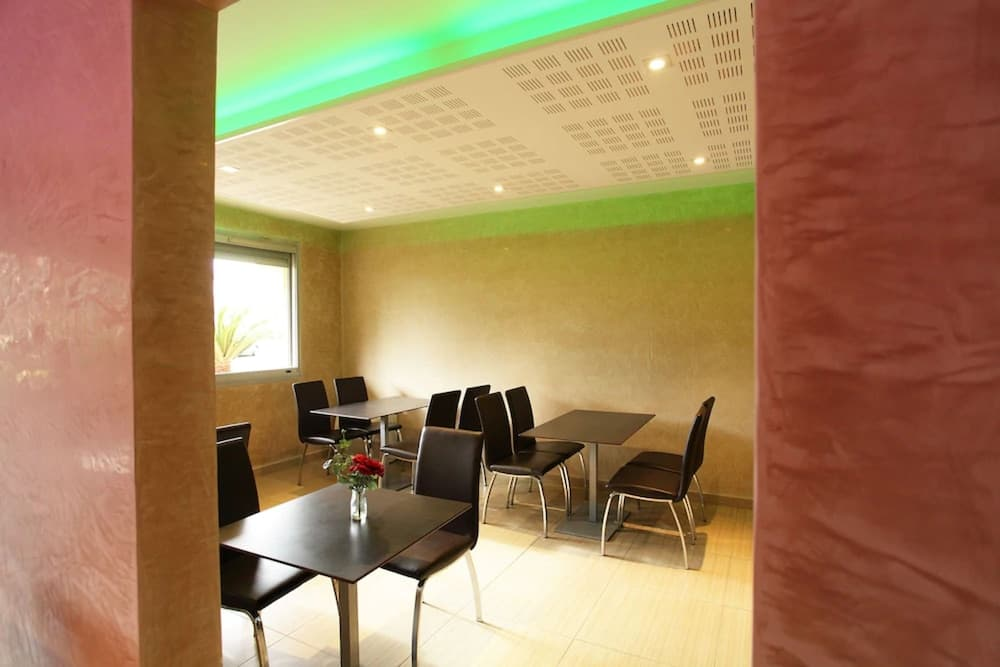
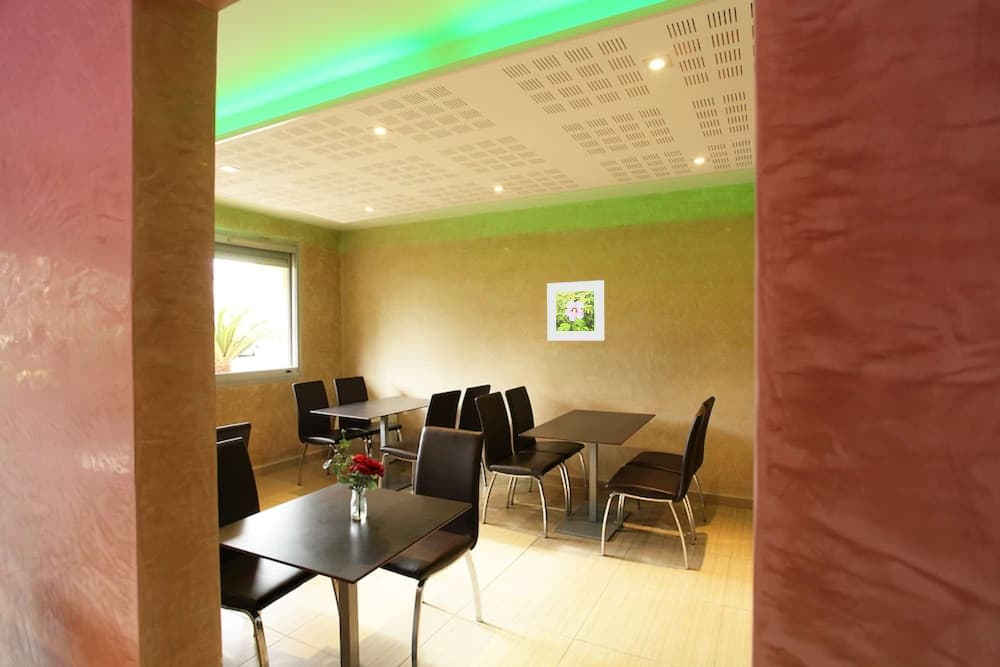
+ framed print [546,279,606,341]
